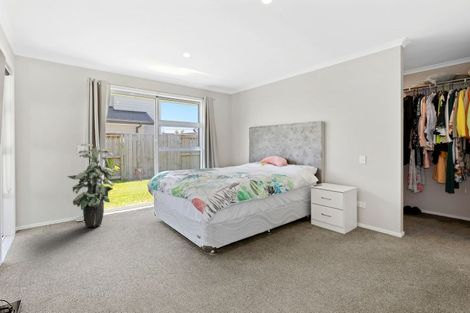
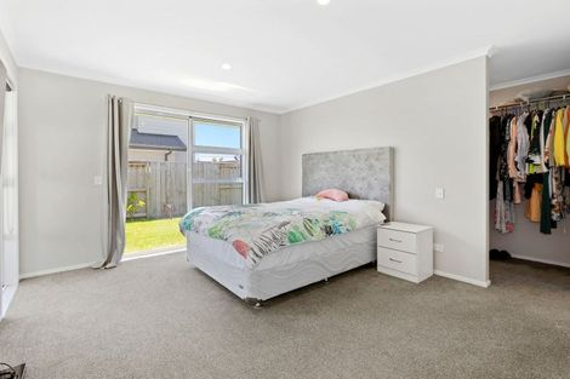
- indoor plant [66,143,115,228]
